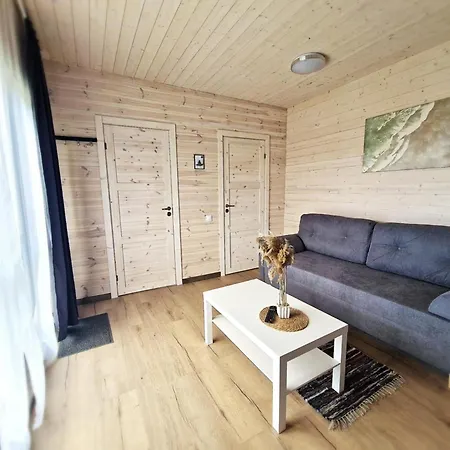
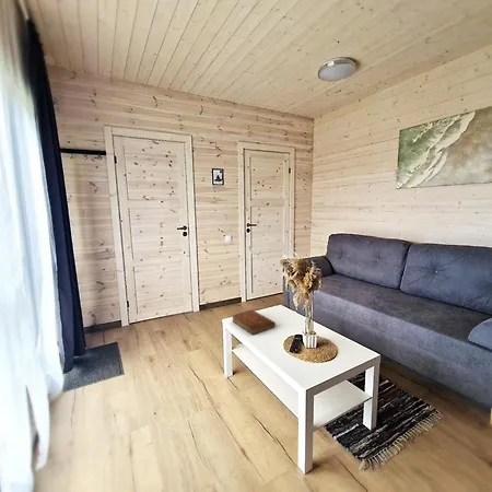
+ bible [231,309,277,336]
